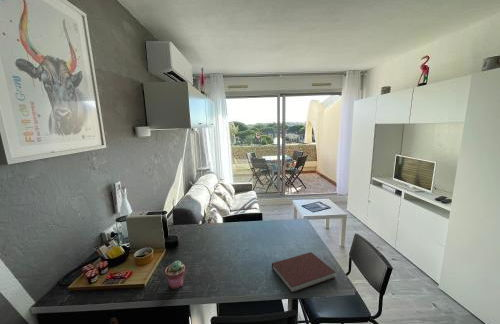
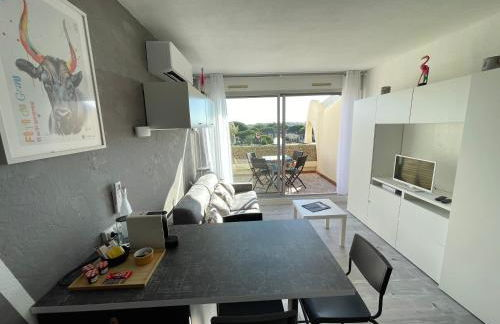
- potted succulent [164,260,186,290]
- notebook [271,251,337,294]
